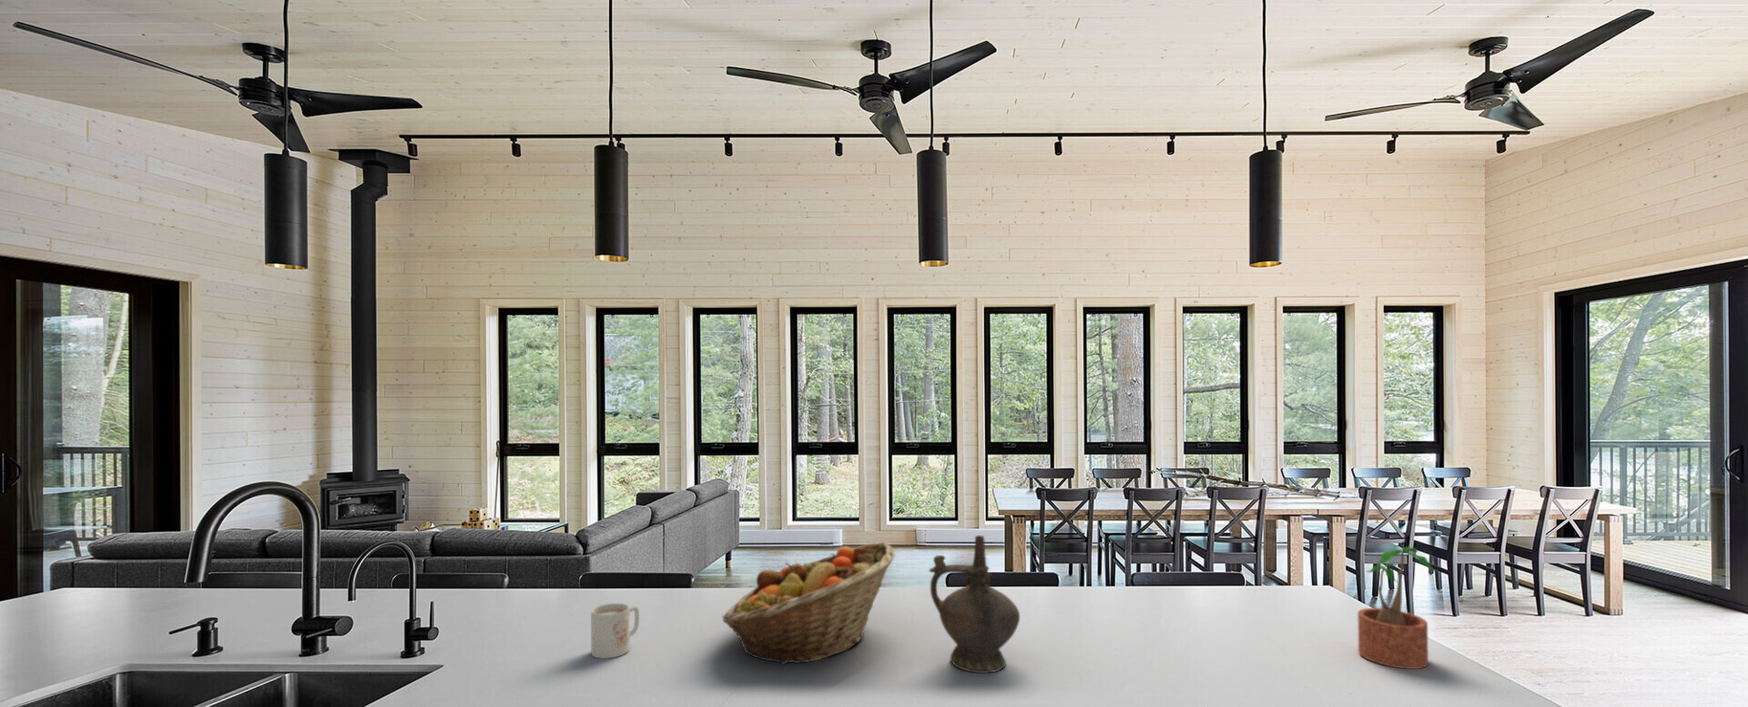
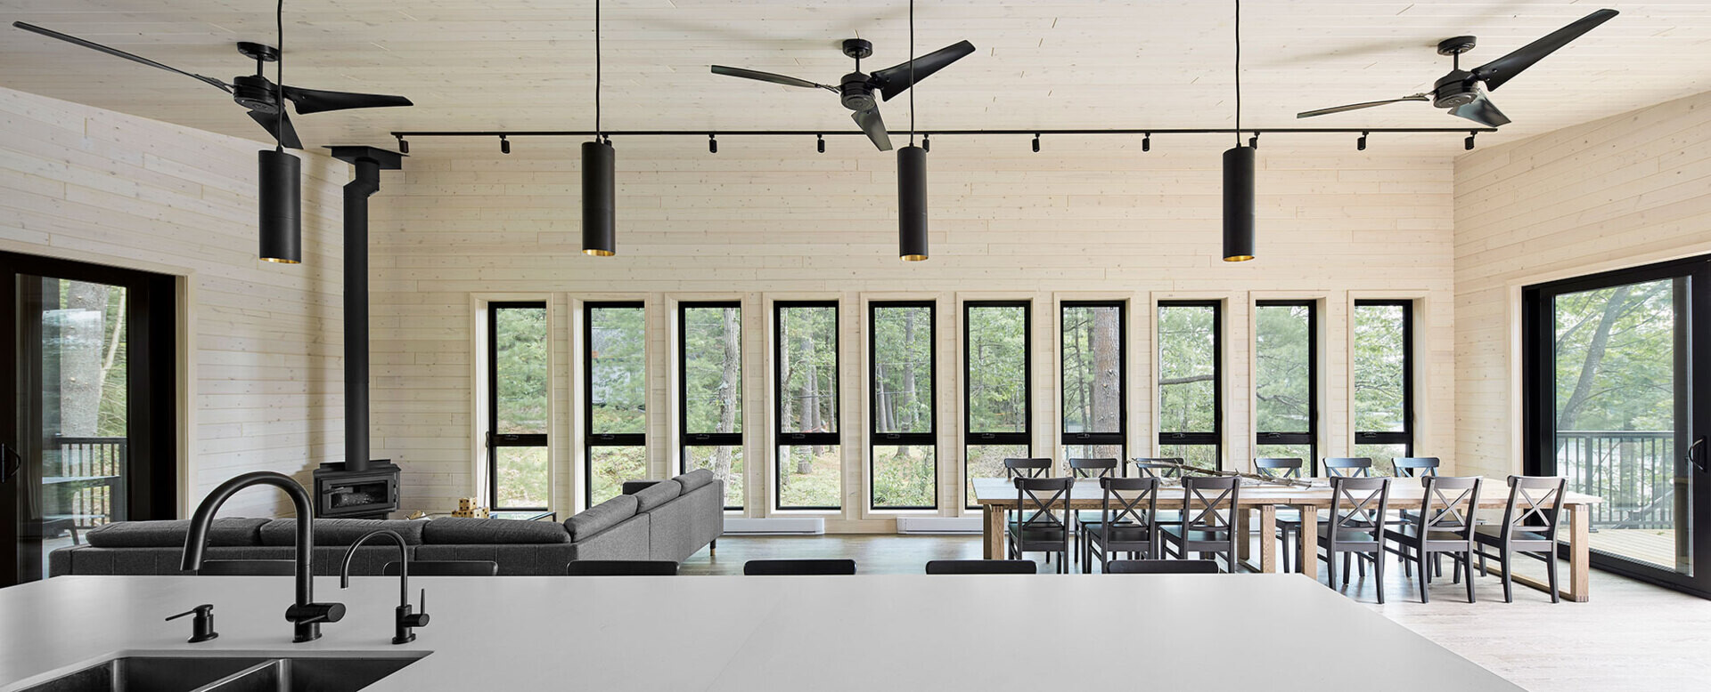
- fruit basket [722,541,896,665]
- potted plant [1357,547,1438,670]
- mug [590,602,640,660]
- ceremonial vessel [929,534,1020,675]
